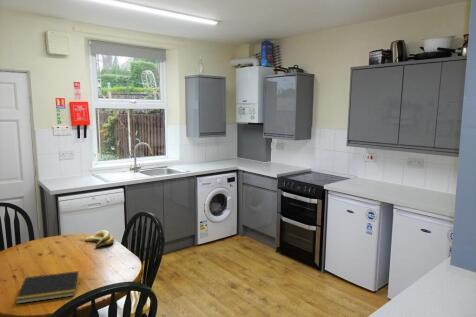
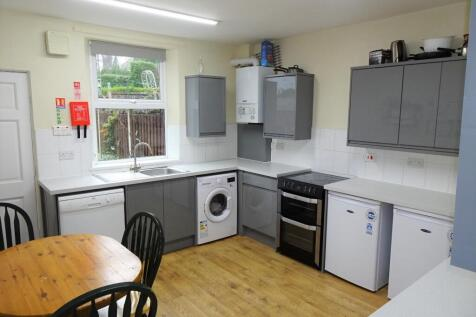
- banana [84,229,115,249]
- notepad [14,270,80,305]
